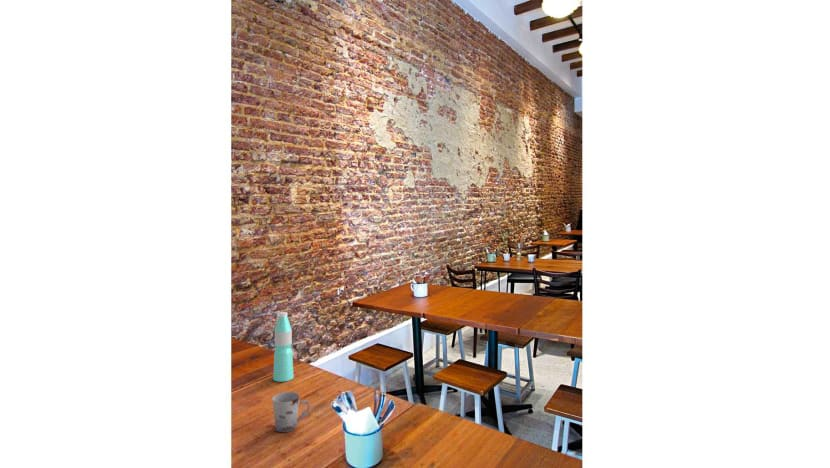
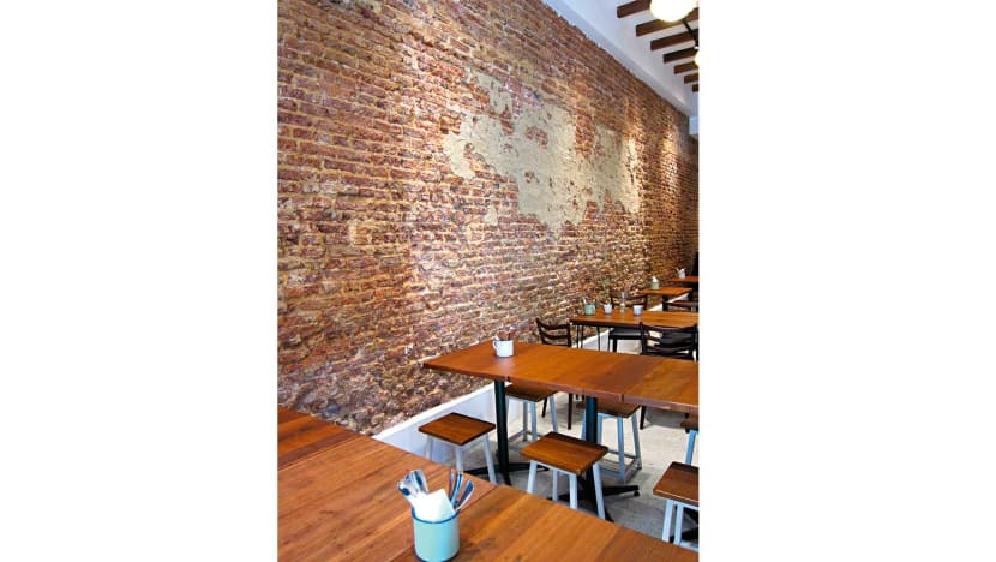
- water bottle [272,311,295,383]
- cup [271,391,311,433]
